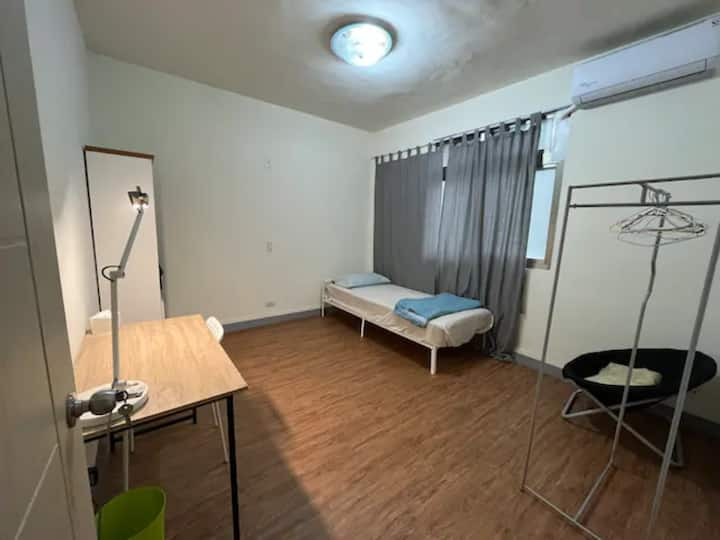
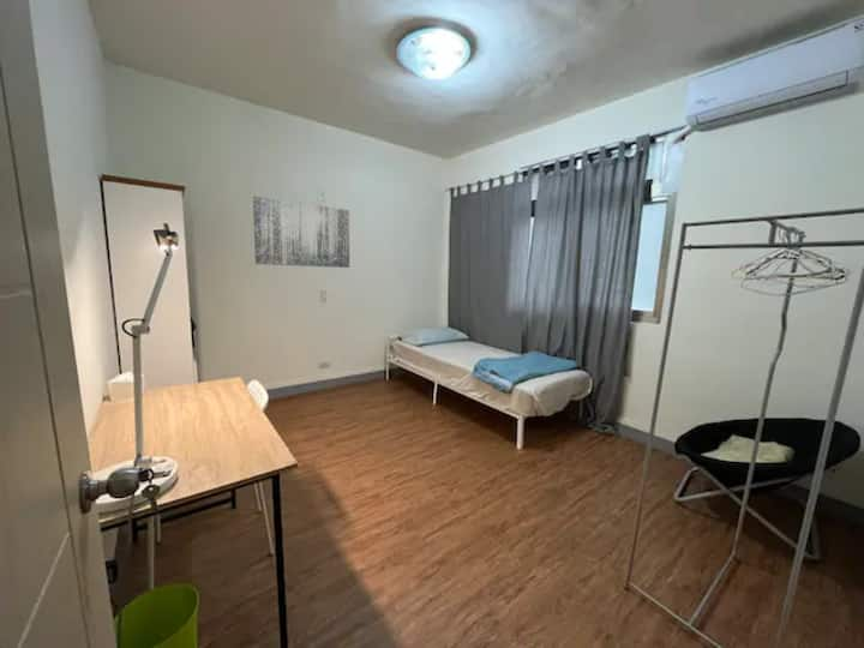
+ wall art [252,196,350,269]
